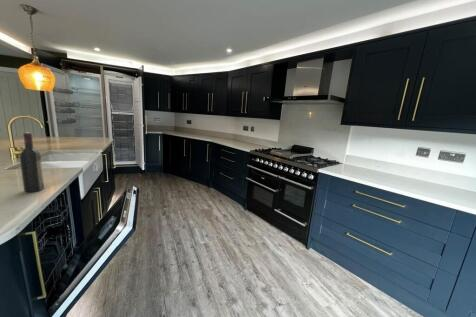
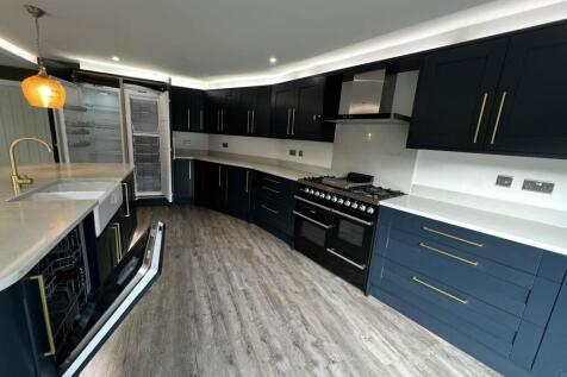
- wine bottle [19,132,45,193]
